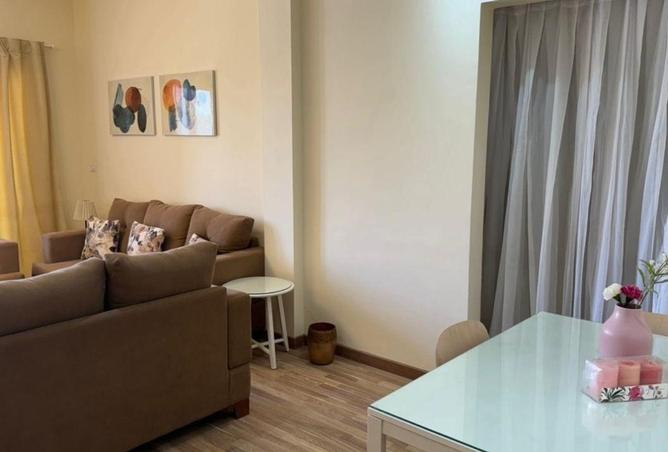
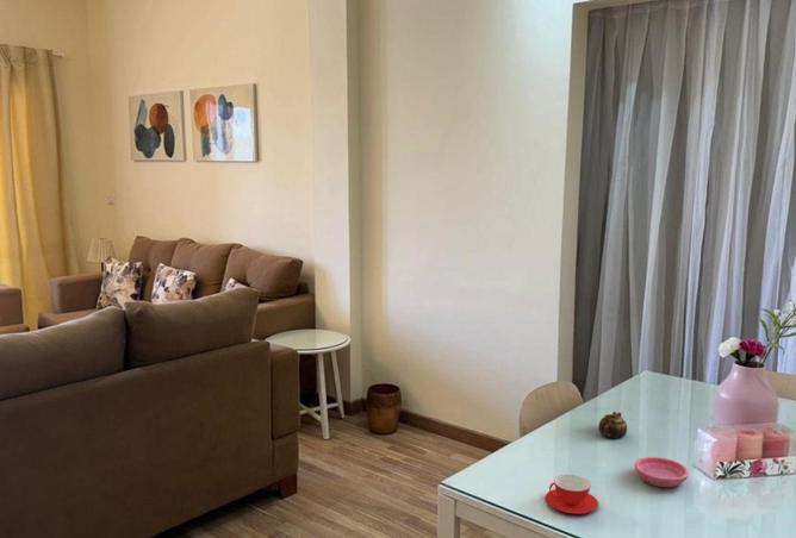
+ teacup [545,474,599,515]
+ saucer [634,456,690,488]
+ teapot [597,411,628,439]
